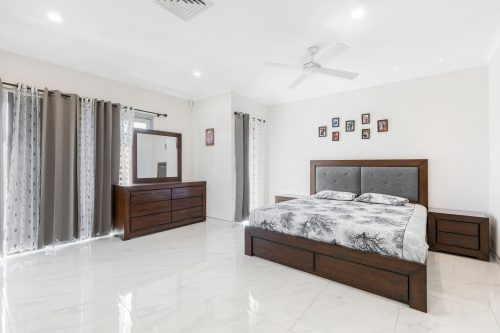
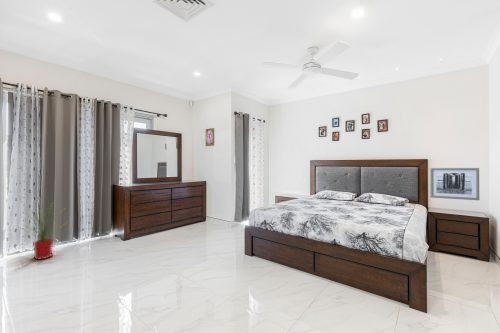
+ house plant [17,203,67,261]
+ wall art [429,167,480,201]
